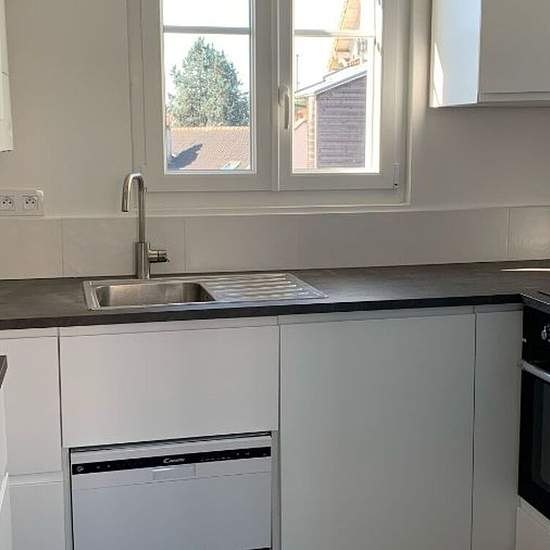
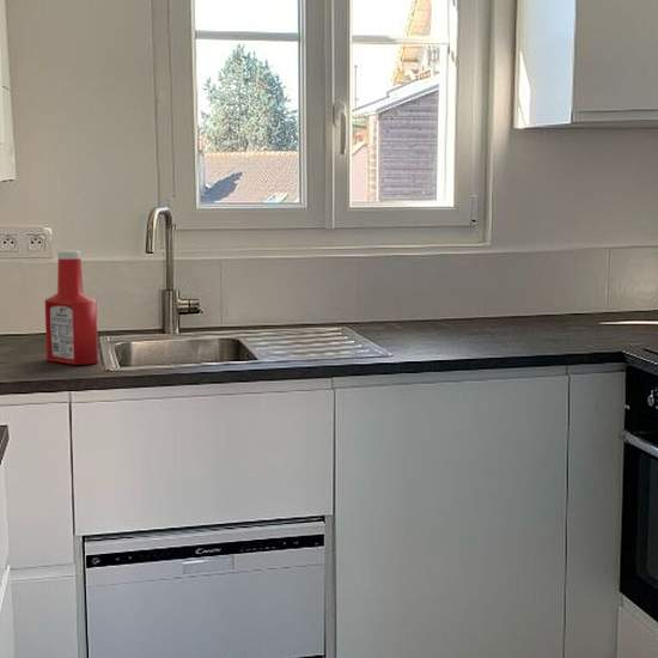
+ soap bottle [44,250,99,366]
